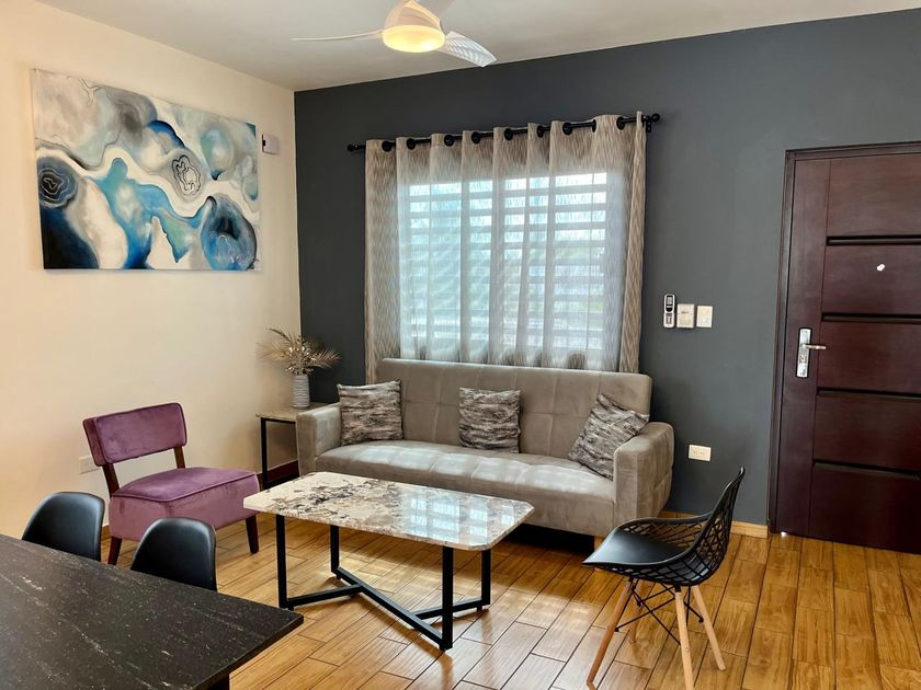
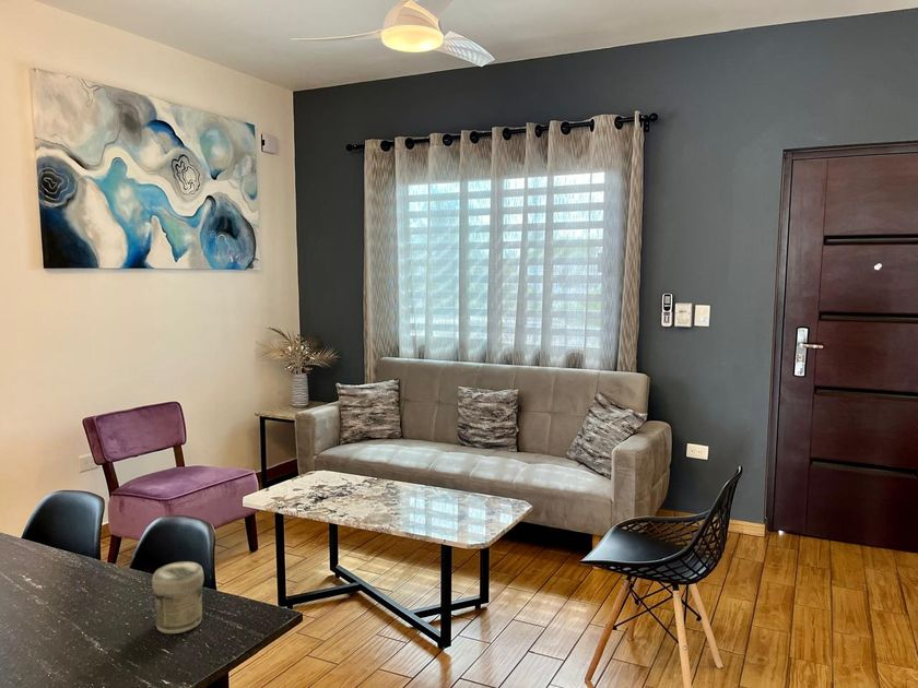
+ jar [151,560,204,634]
